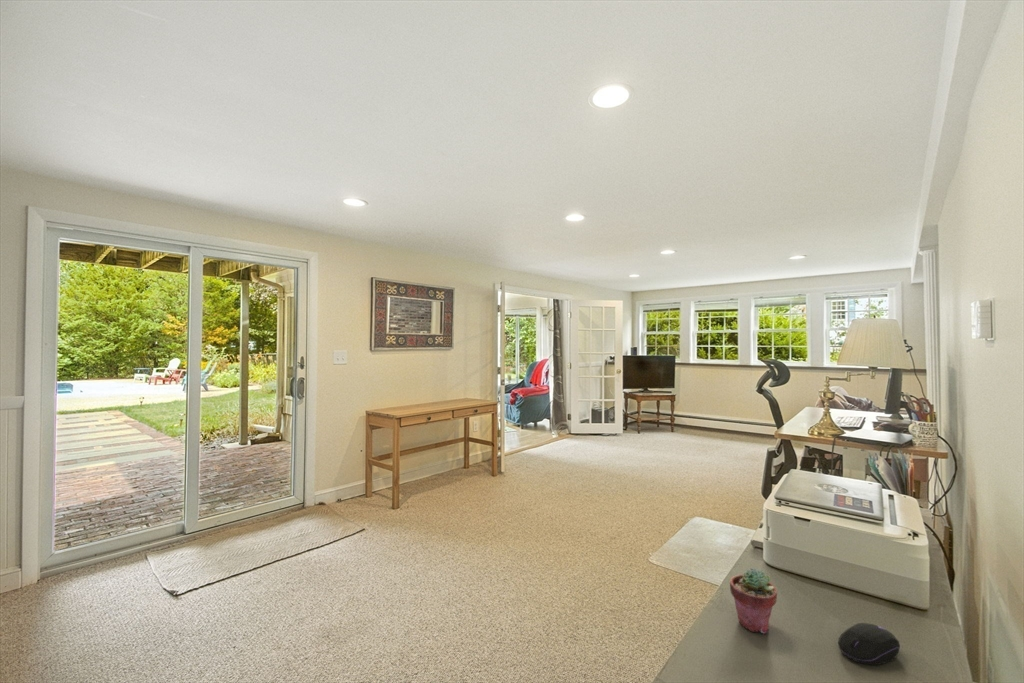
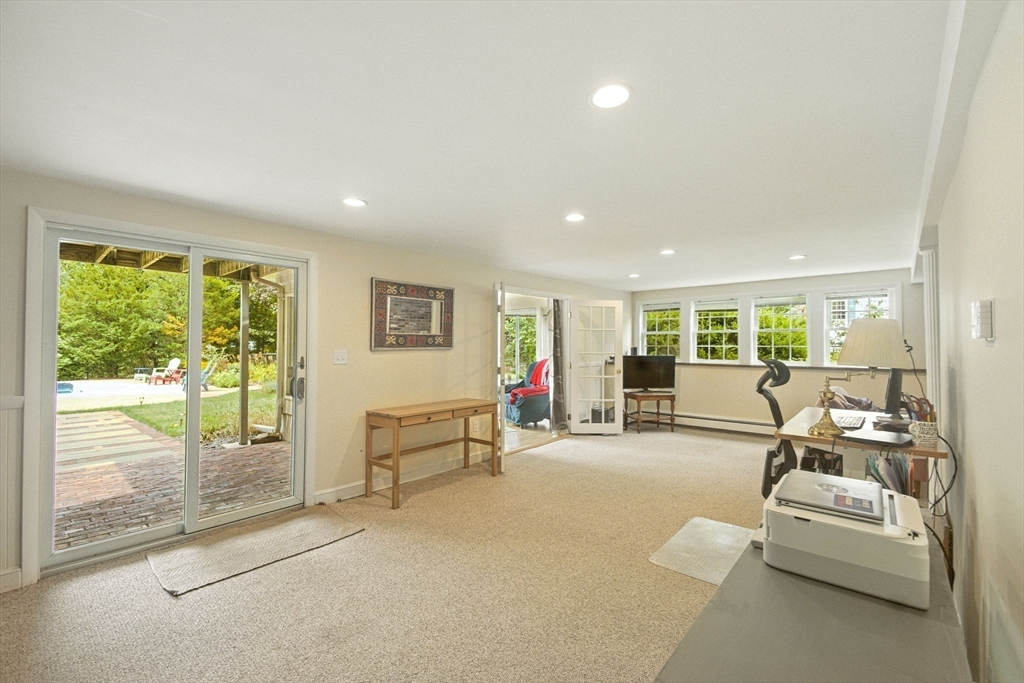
- computer mouse [837,622,901,666]
- potted succulent [729,567,778,635]
